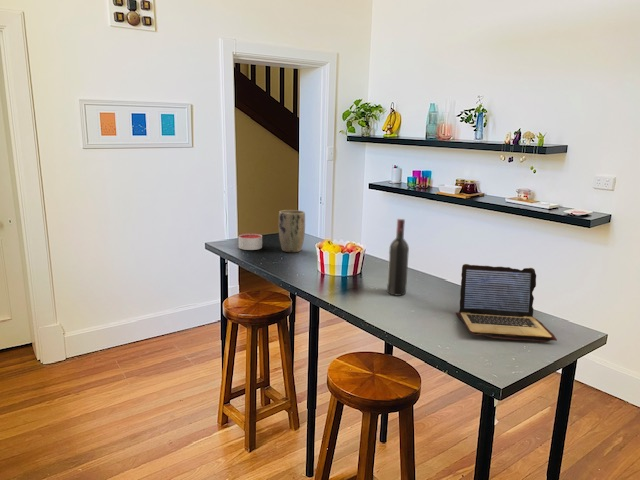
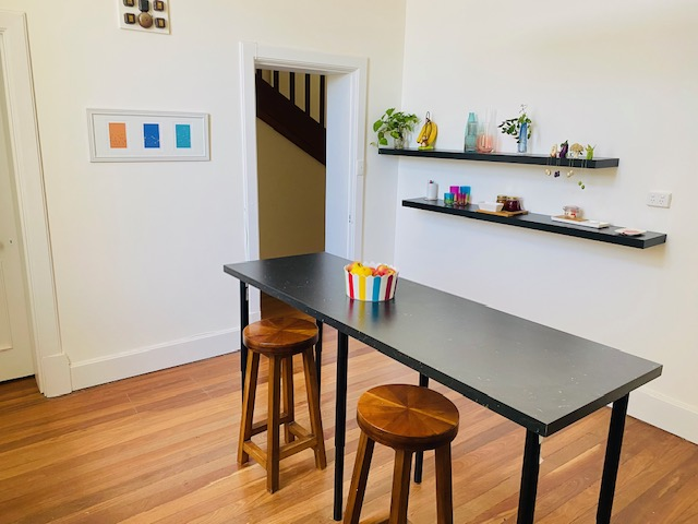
- candle [238,233,263,251]
- plant pot [278,209,306,253]
- wine bottle [386,218,410,297]
- laptop [455,263,558,342]
